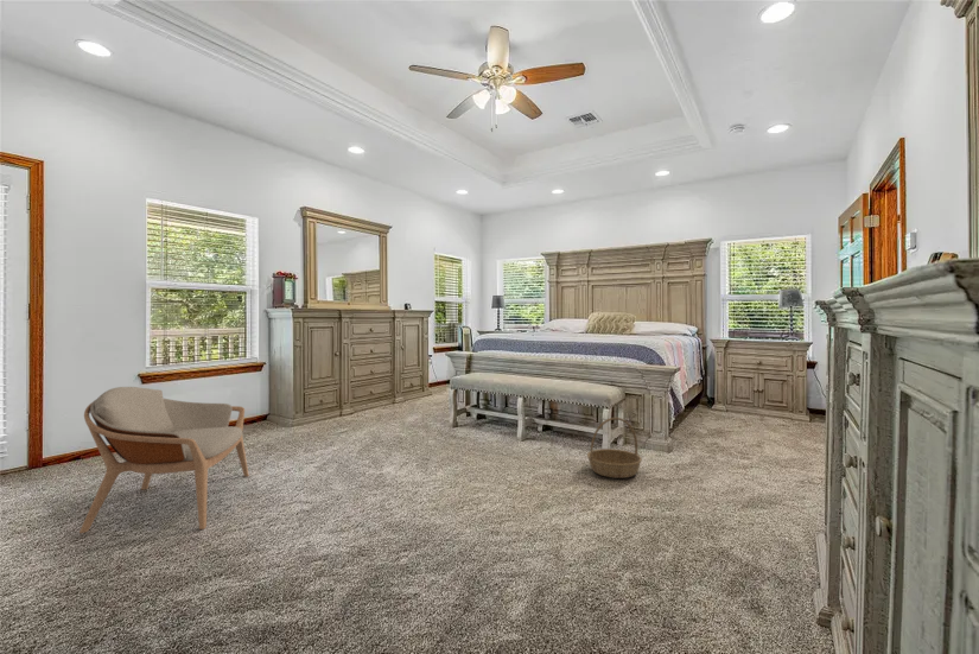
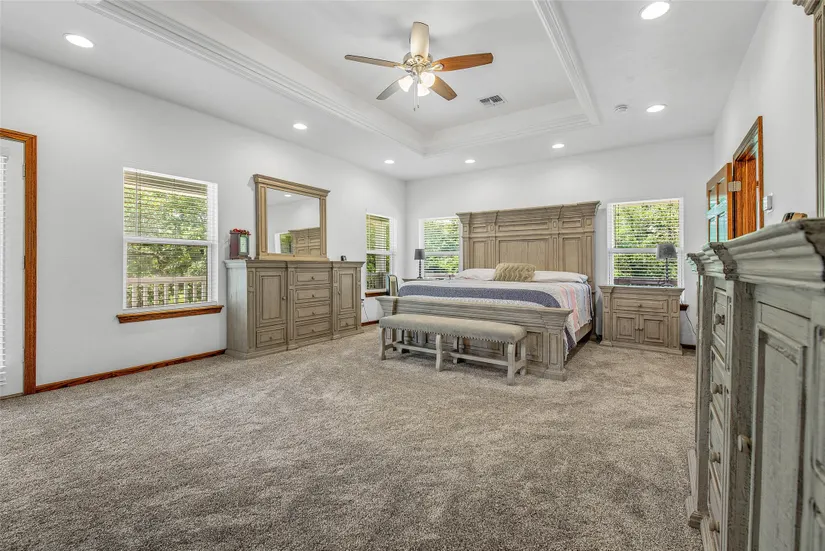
- basket [586,417,643,480]
- armchair [78,386,250,534]
